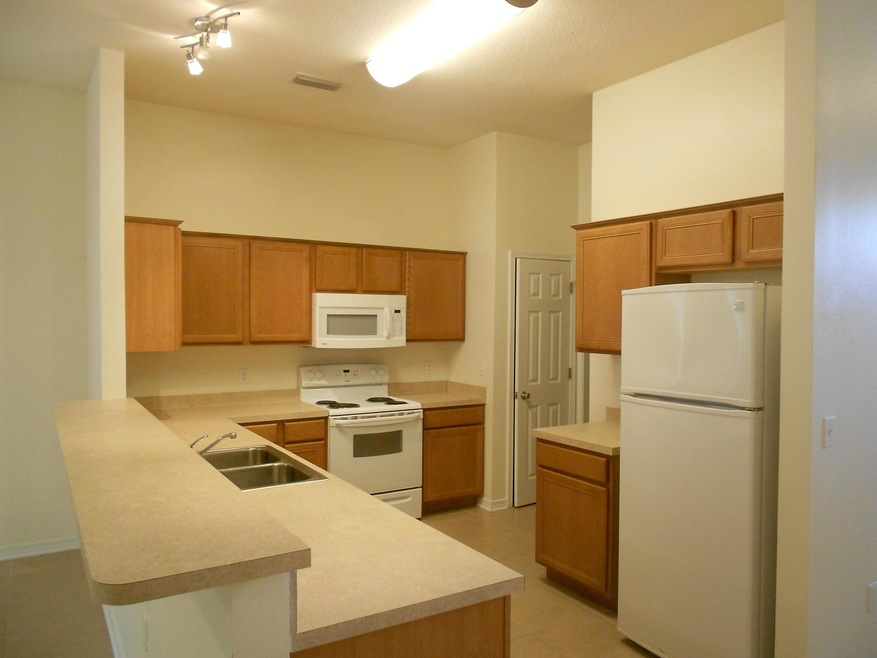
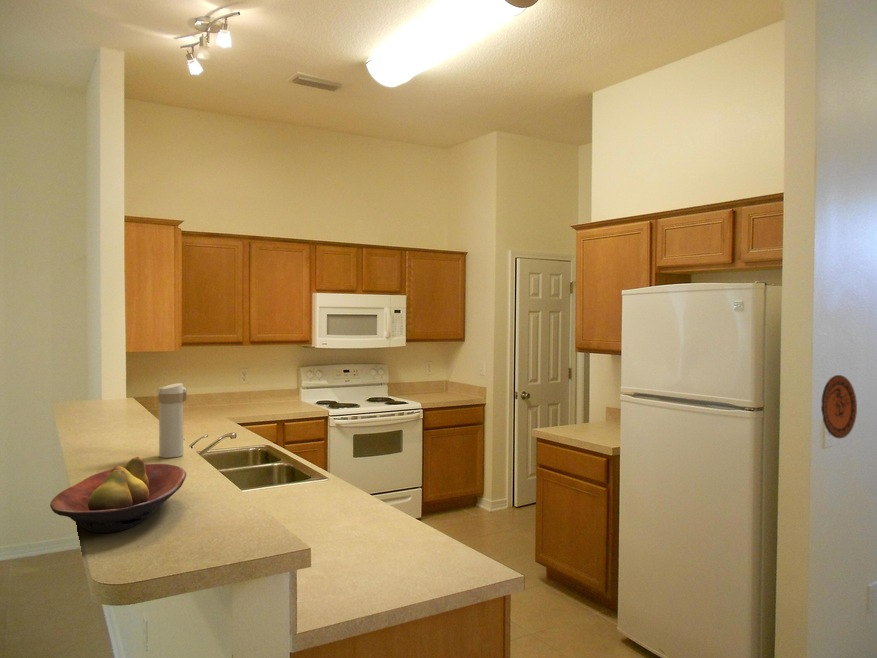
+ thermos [156,382,188,459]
+ fruit bowl [49,456,187,534]
+ decorative plate [820,374,858,439]
